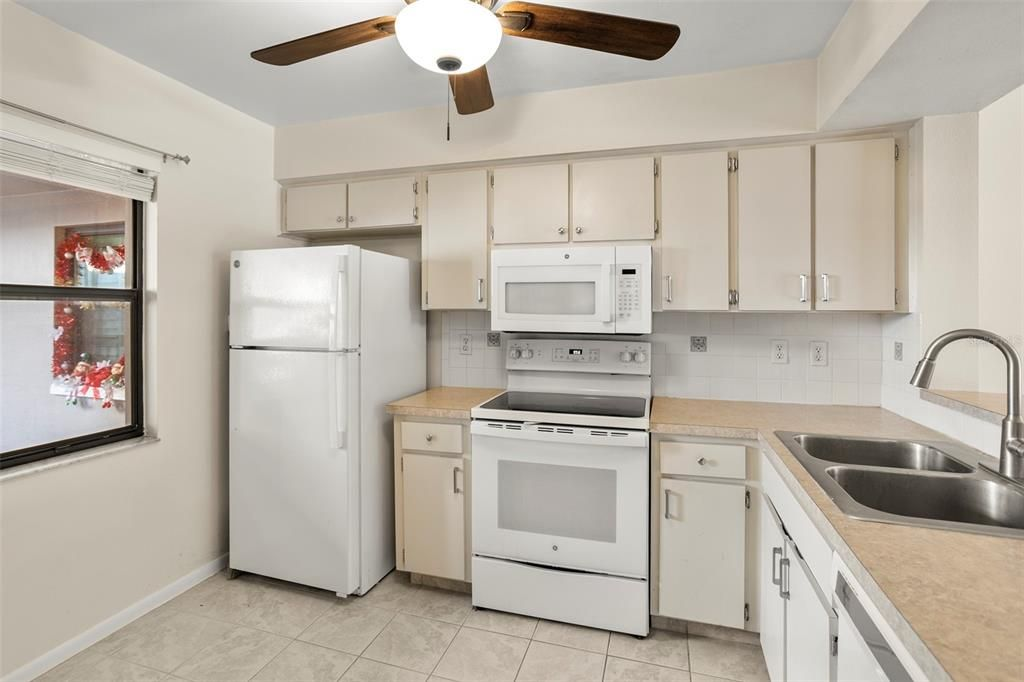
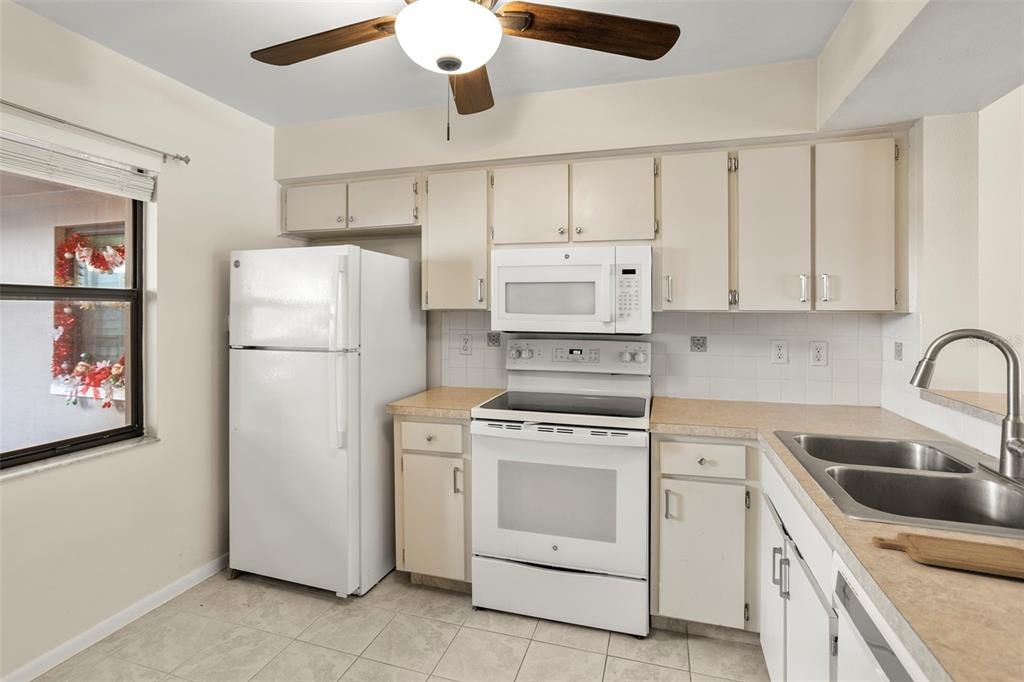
+ chopping board [871,531,1024,579]
